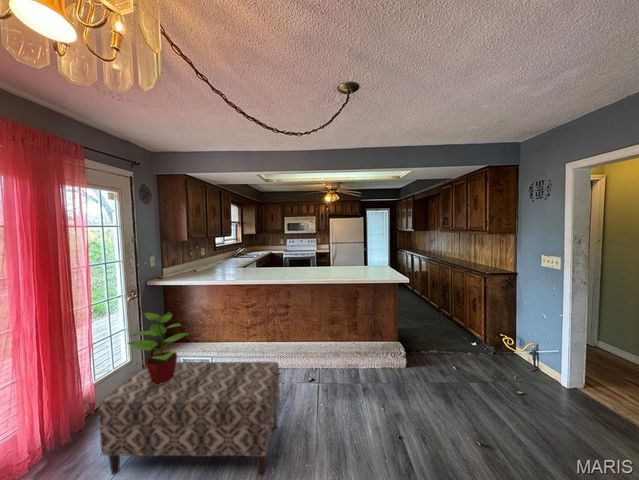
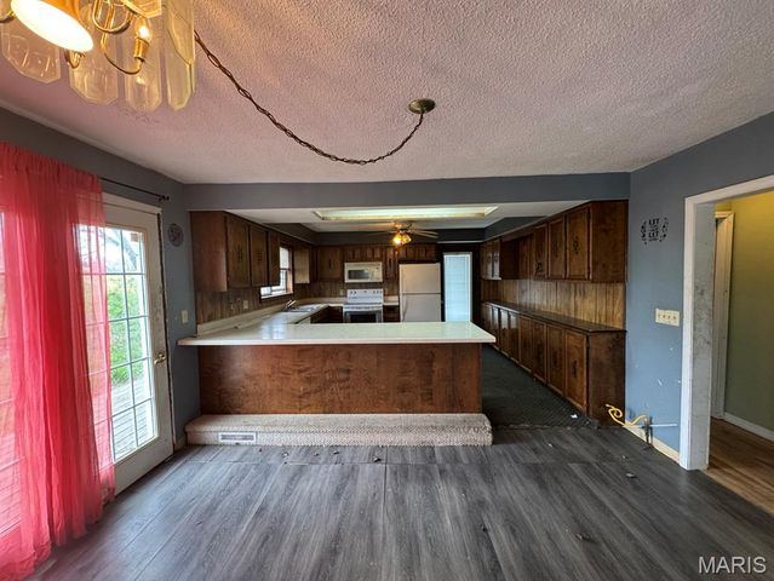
- potted plant [126,311,191,384]
- bench [98,361,281,477]
